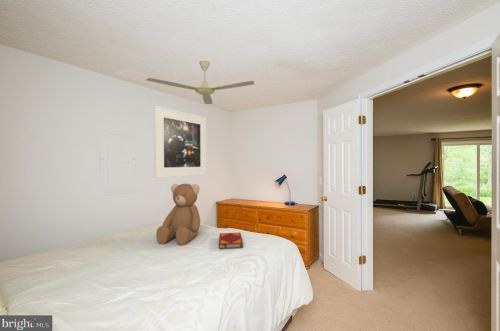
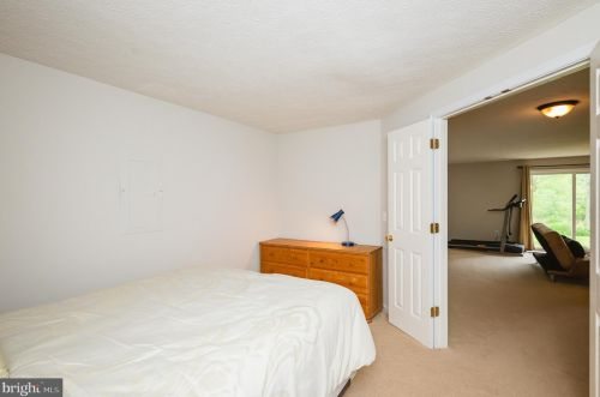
- ceiling fan [145,60,255,105]
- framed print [153,105,208,179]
- hardback book [218,232,244,250]
- teddy bear [155,183,201,246]
